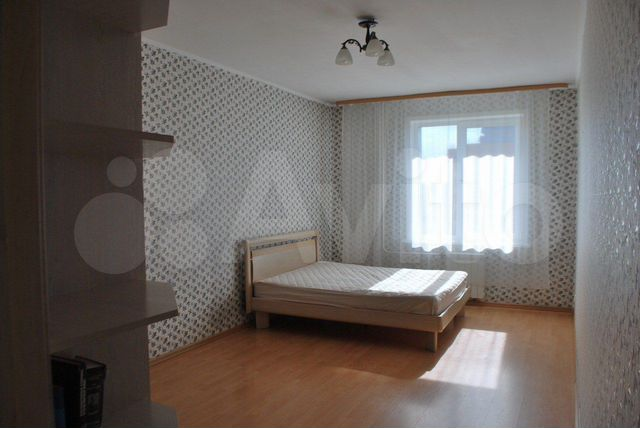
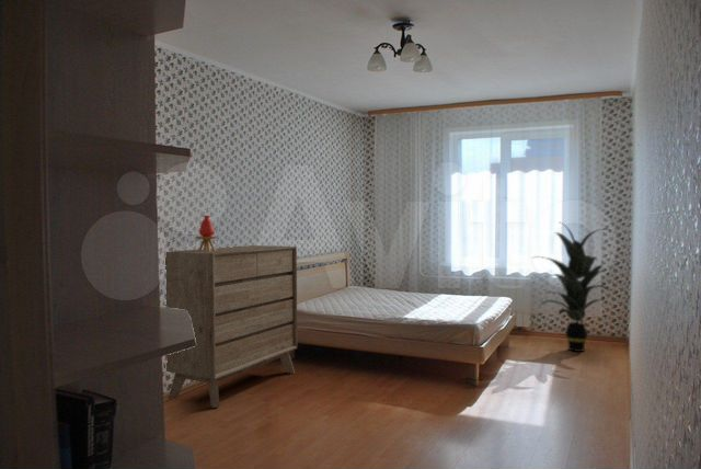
+ indoor plant [532,221,613,353]
+ dresser [163,244,298,409]
+ vase [195,215,218,251]
